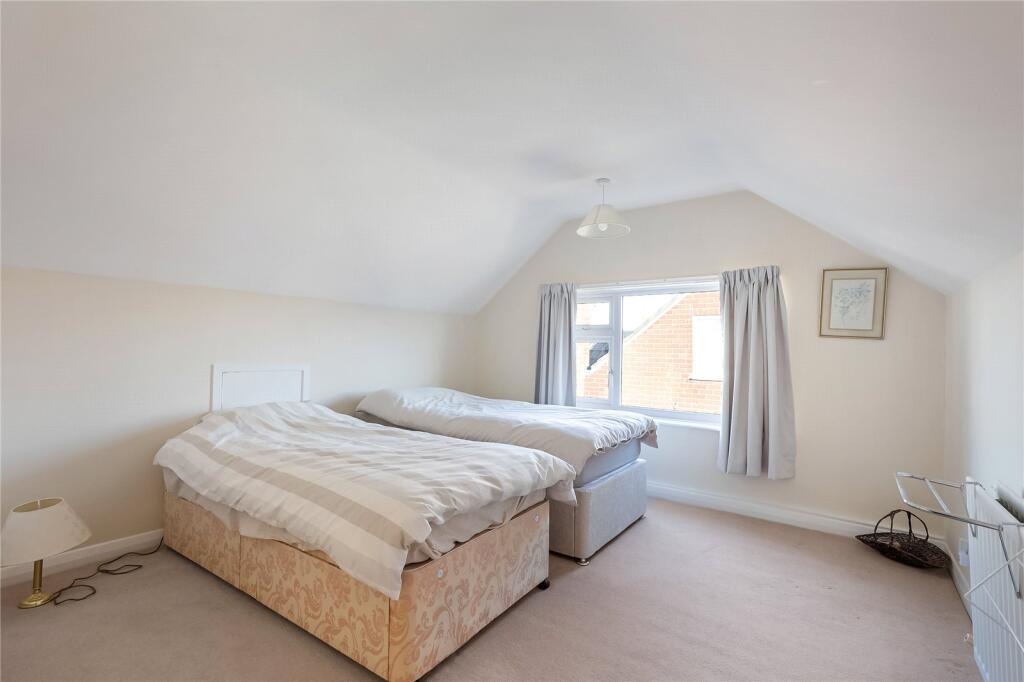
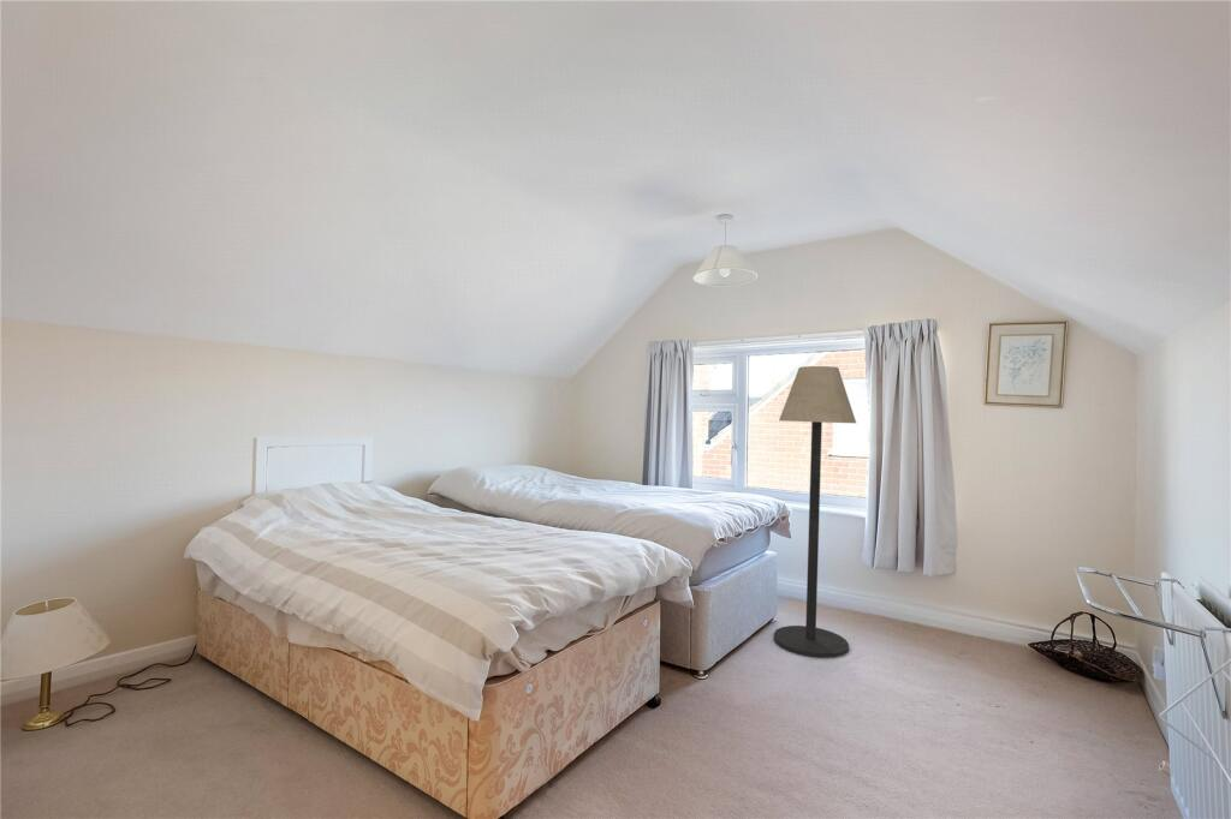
+ floor lamp [773,365,857,659]
